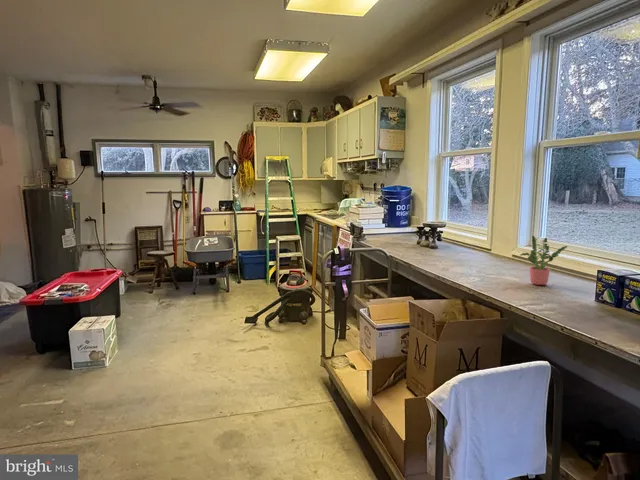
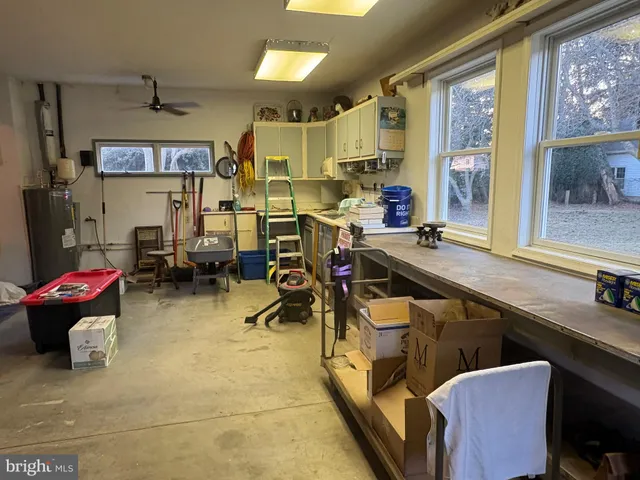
- potted plant [519,235,568,286]
